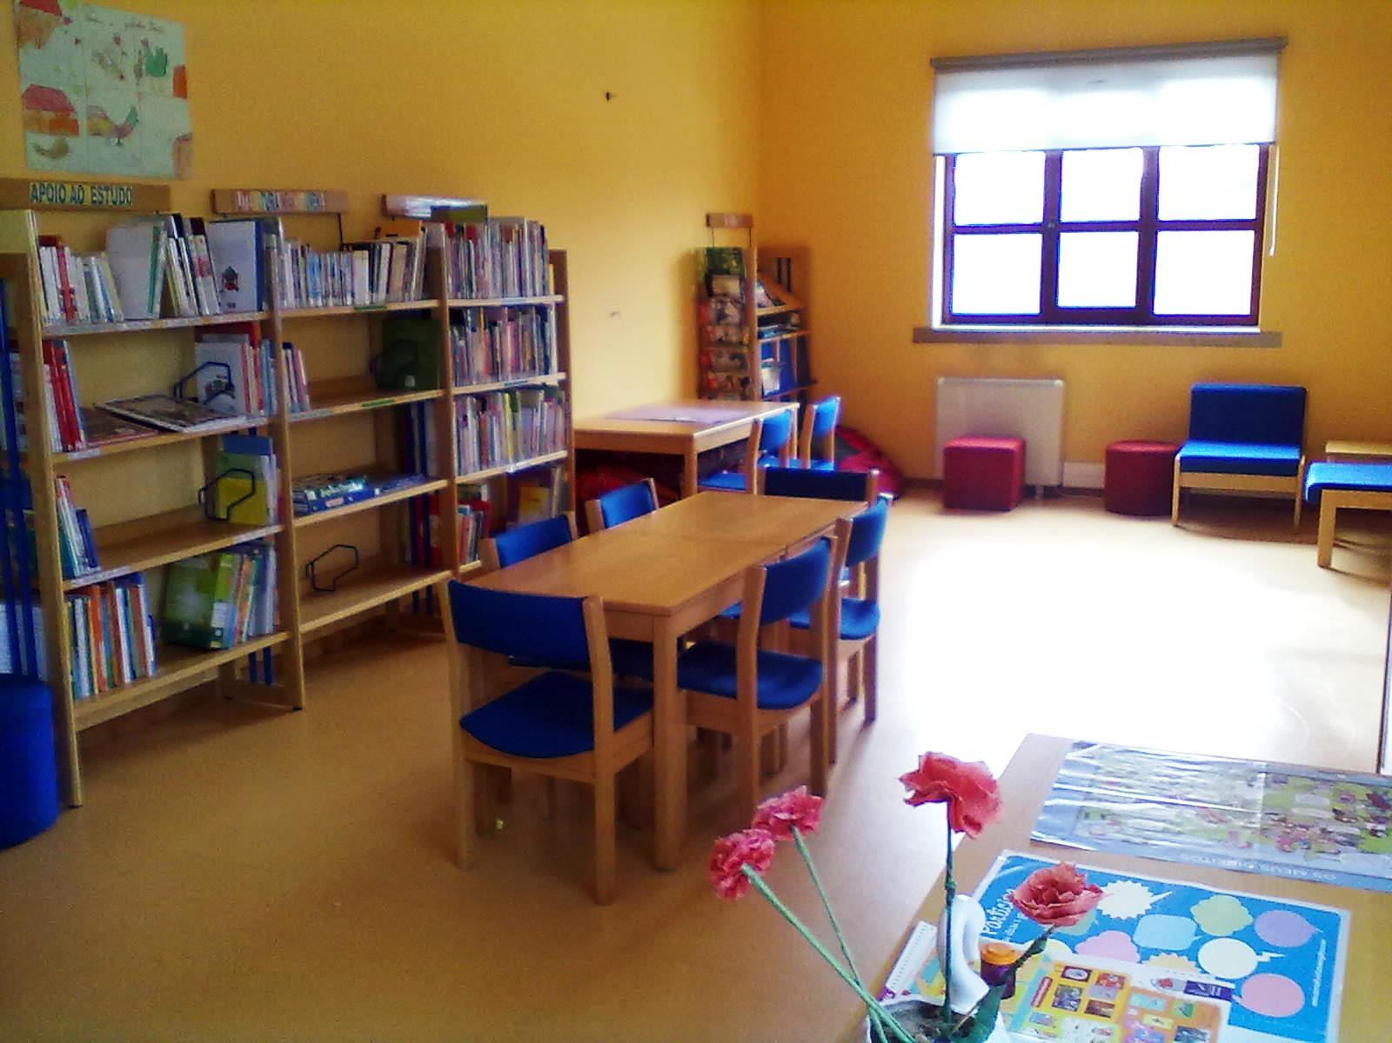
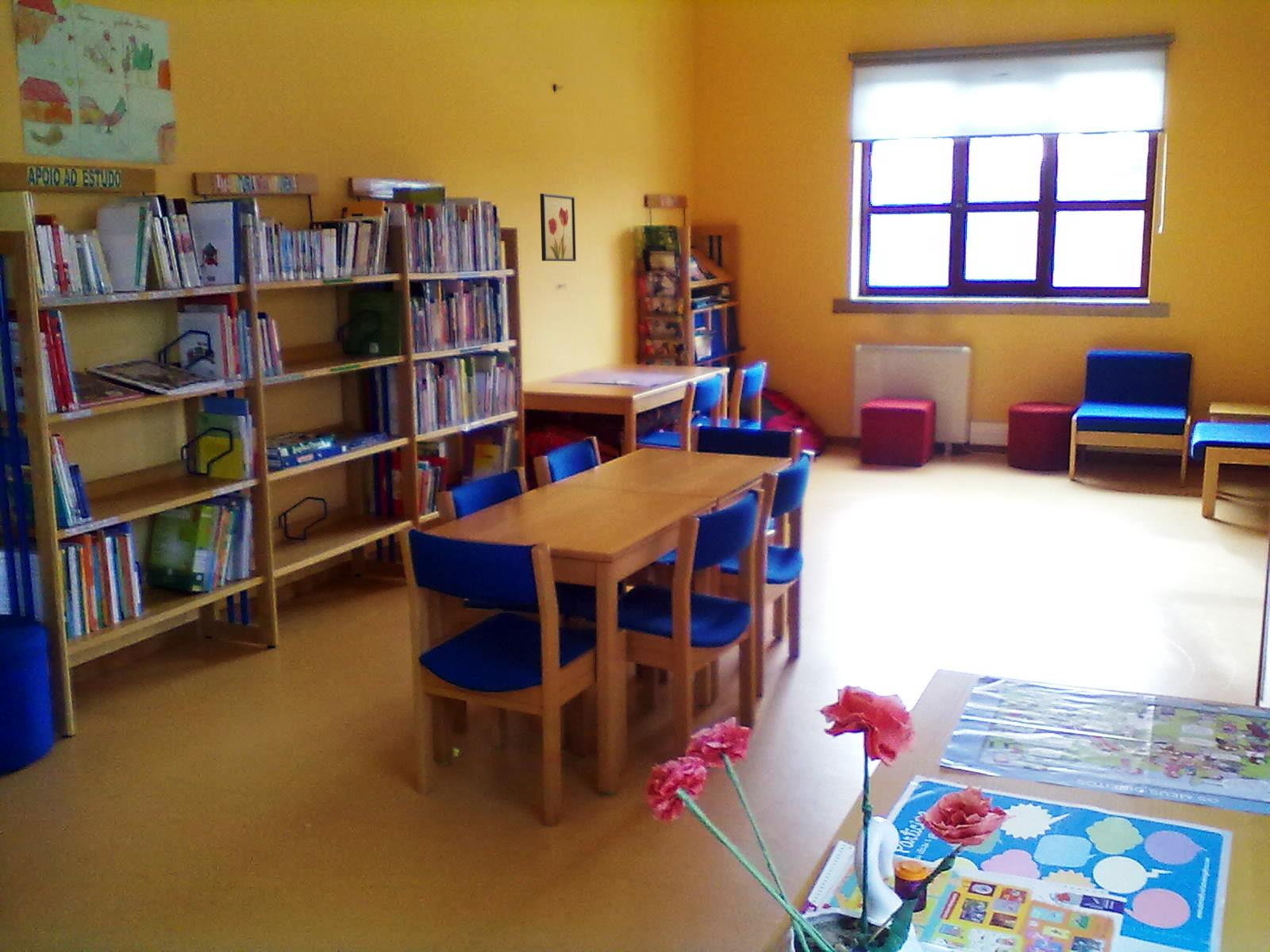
+ wall art [540,193,577,262]
